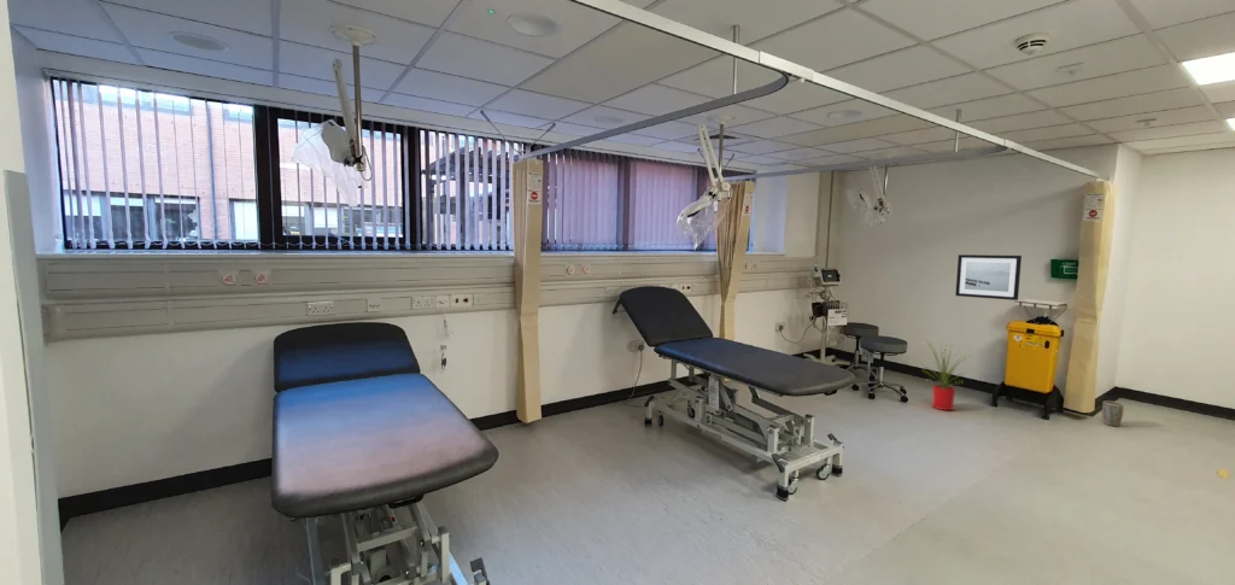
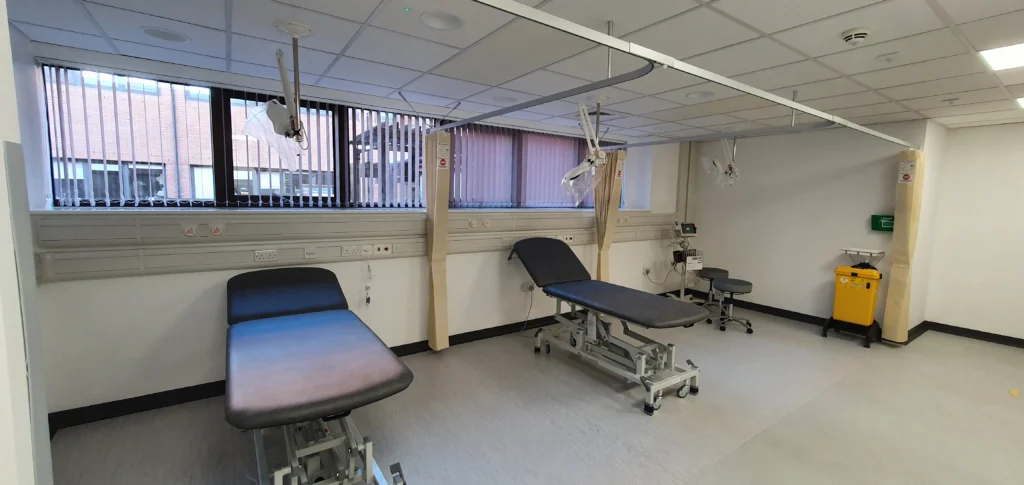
- wall art [954,253,1023,302]
- house plant [915,337,973,411]
- plant pot [1101,399,1124,427]
